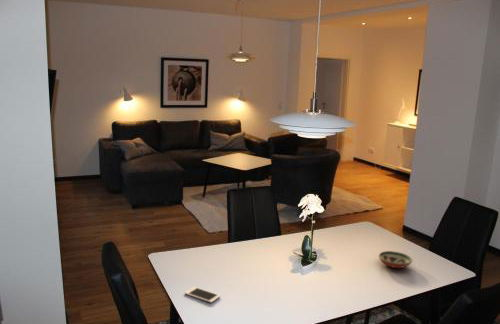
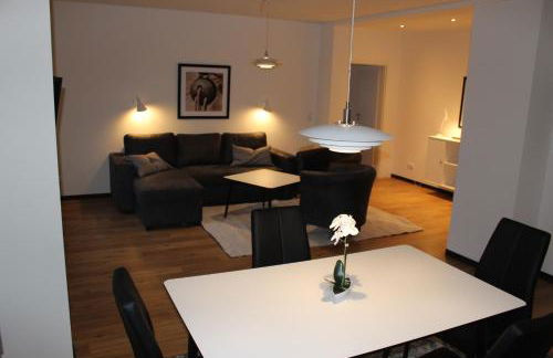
- cell phone [184,286,221,304]
- decorative bowl [377,250,414,269]
